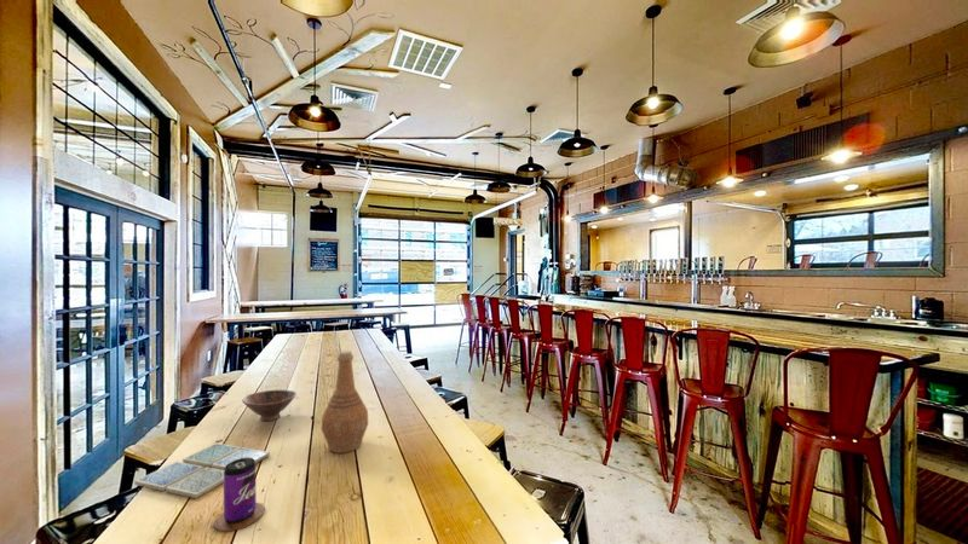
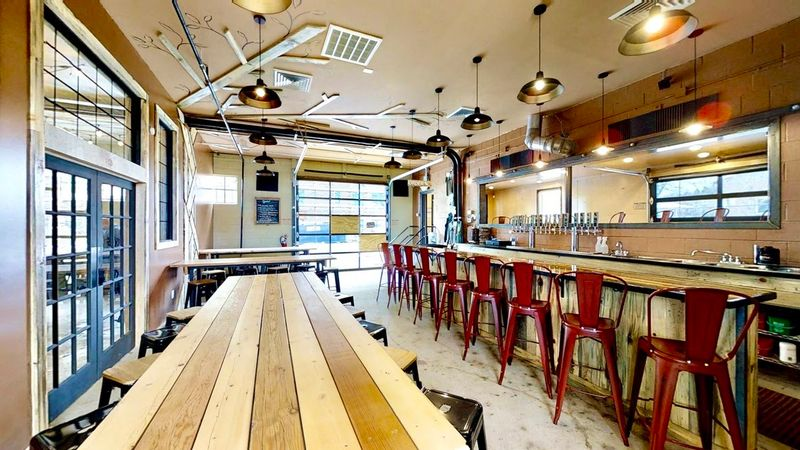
- beverage can [213,458,266,533]
- vase [321,349,369,455]
- drink coaster [133,442,271,499]
- bowl [241,388,298,422]
